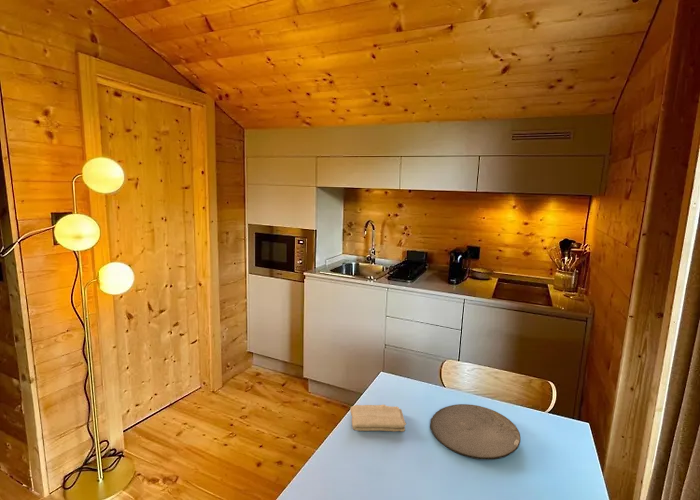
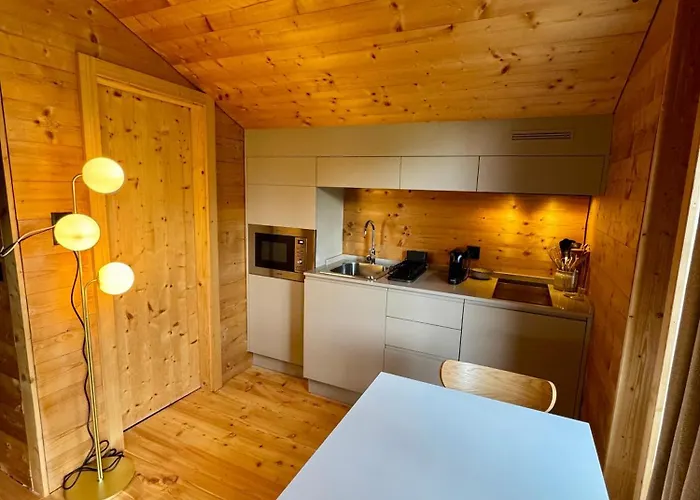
- plate [429,403,522,461]
- washcloth [349,404,407,433]
